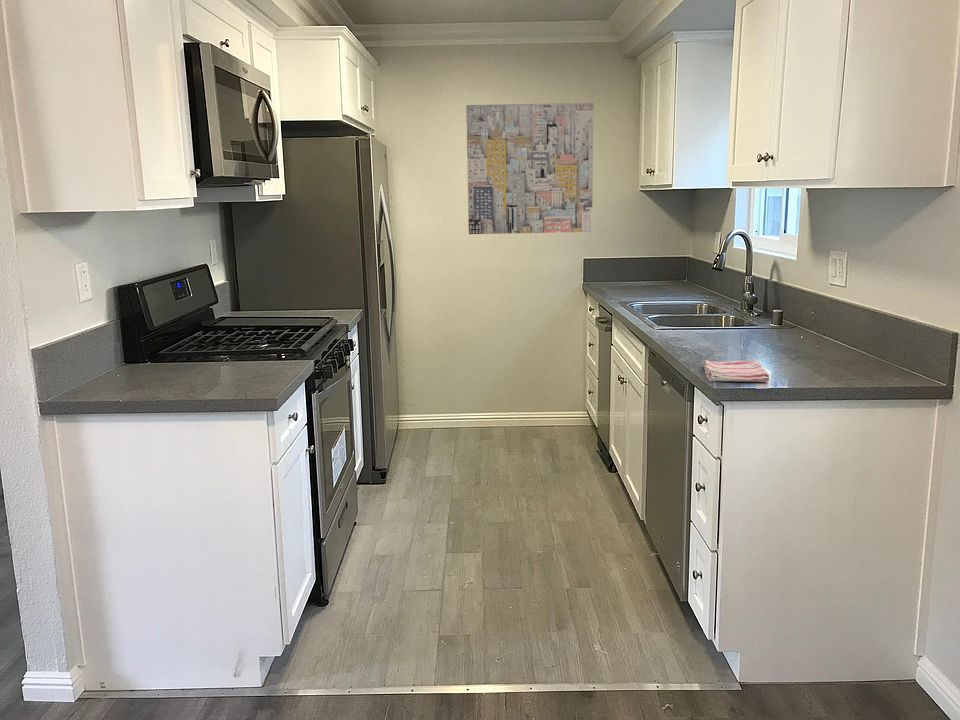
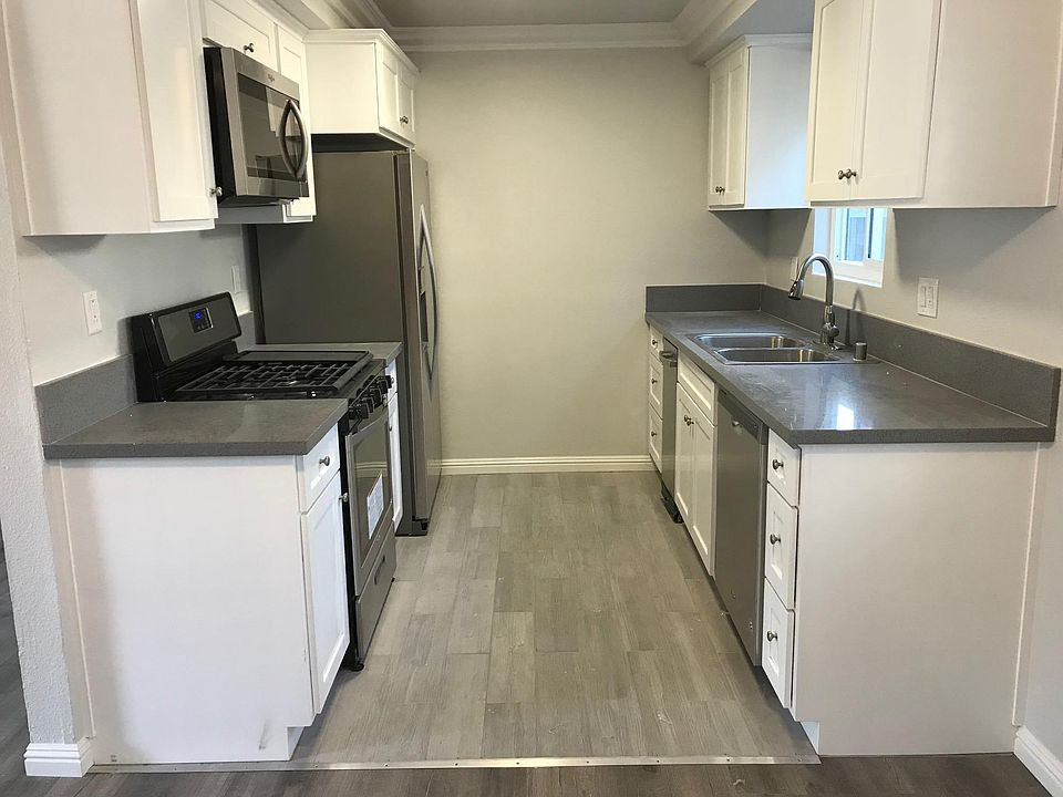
- wall art [465,102,595,235]
- dish towel [702,359,770,383]
